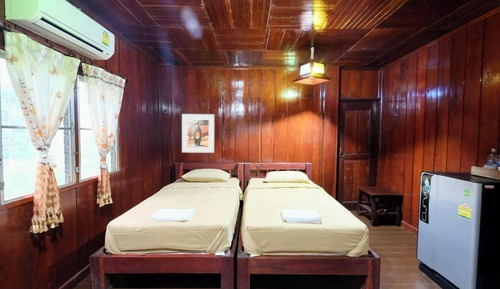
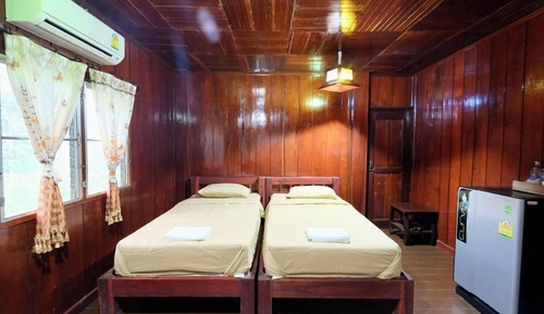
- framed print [181,113,215,154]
